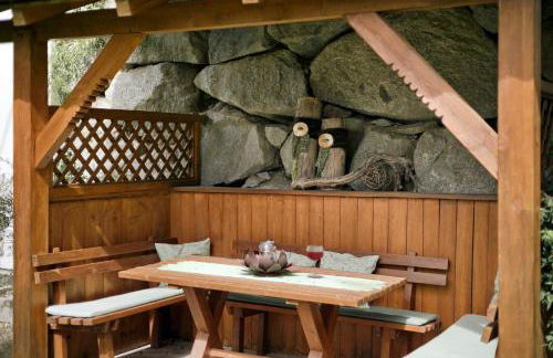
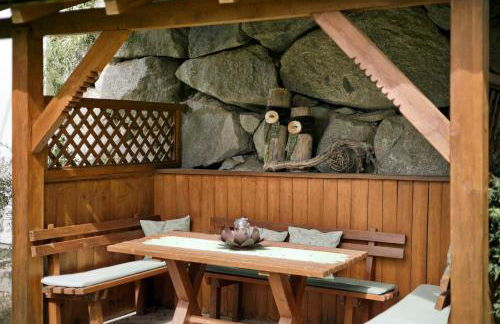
- wineglass [305,244,325,278]
